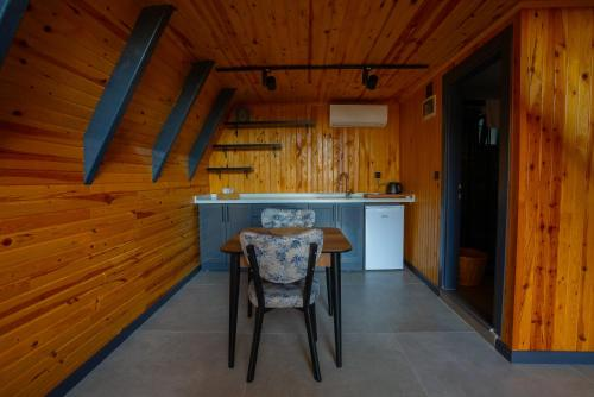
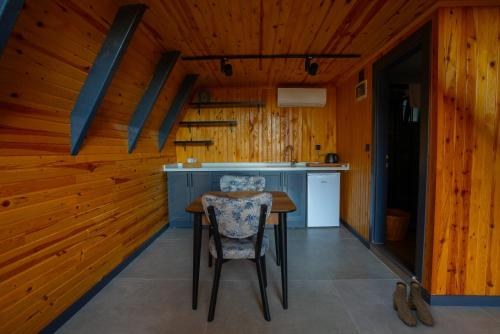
+ boots [392,280,434,327]
